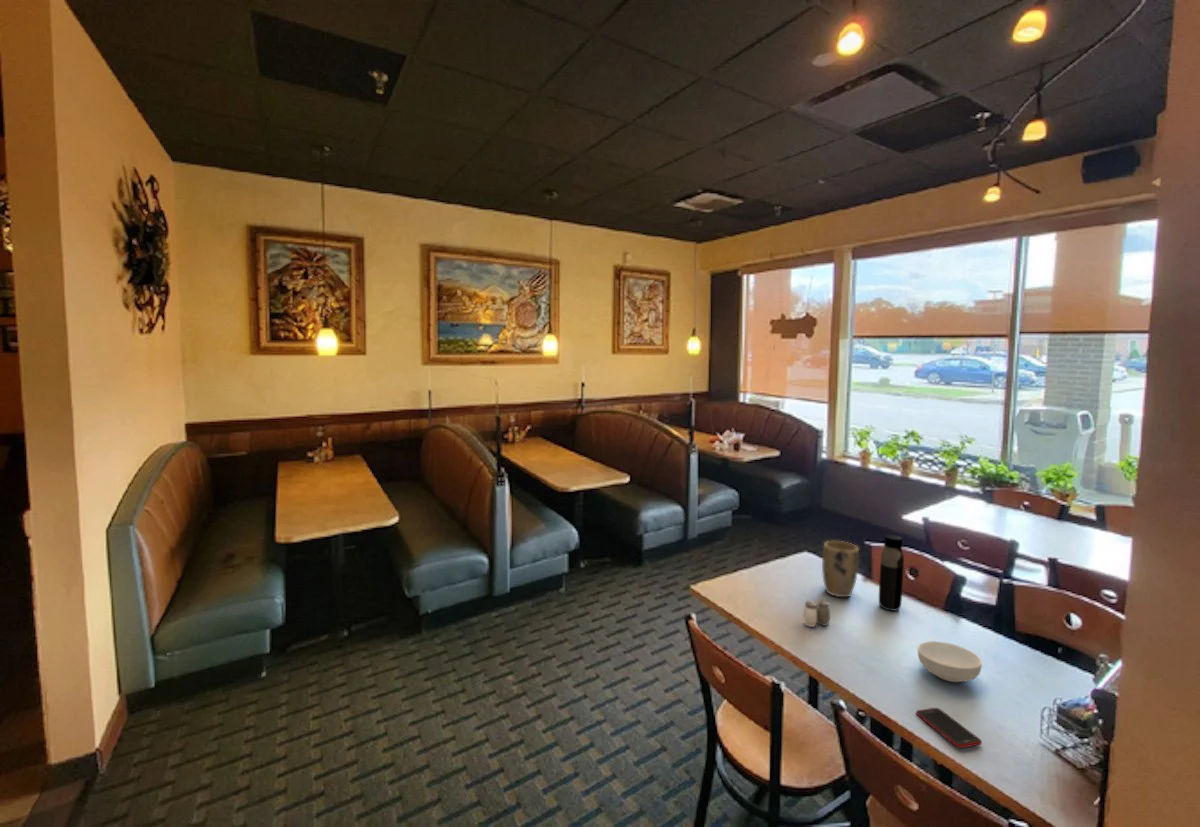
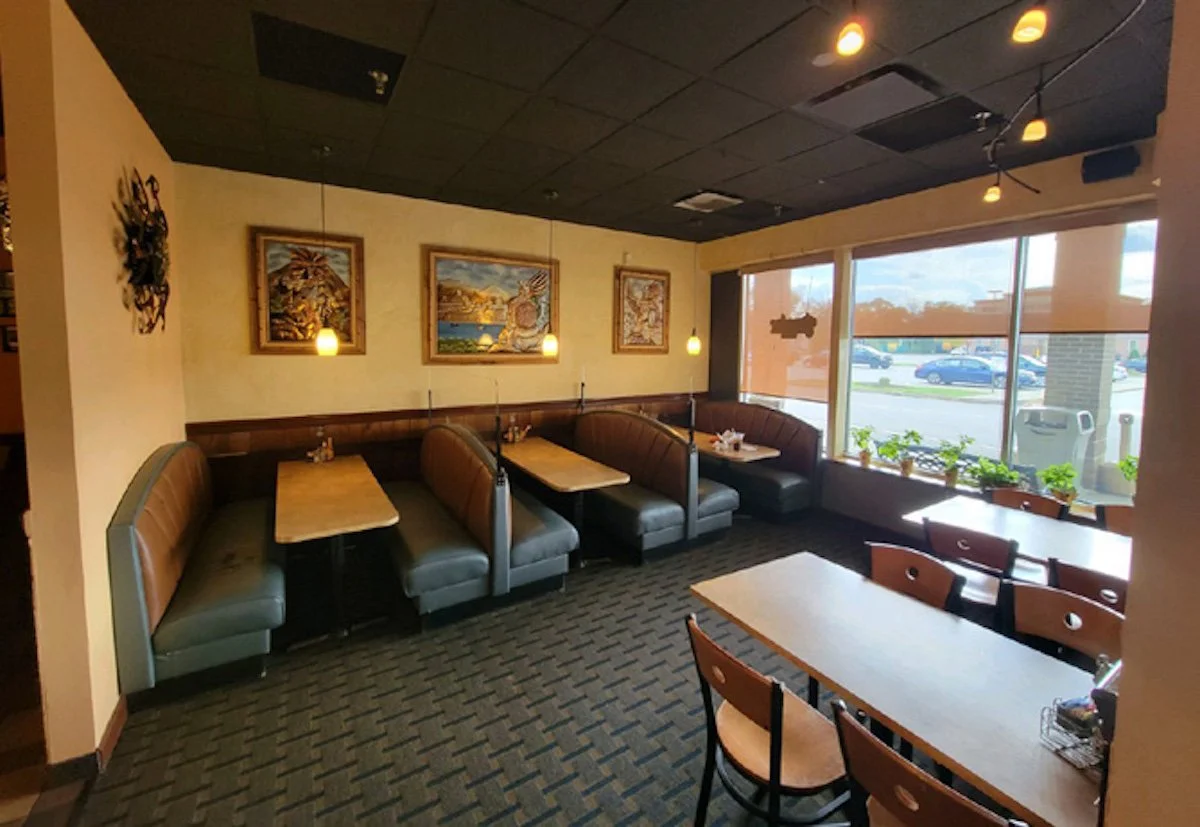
- cereal bowl [917,640,983,683]
- salt and pepper shaker [803,599,831,628]
- cell phone [915,707,983,749]
- plant pot [821,540,860,598]
- water bottle [878,534,905,612]
